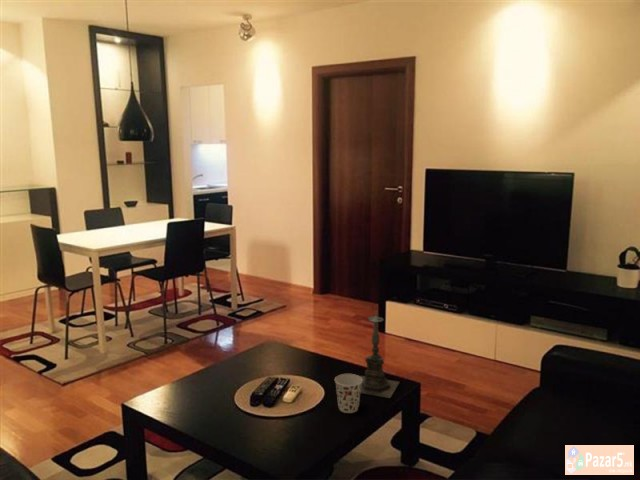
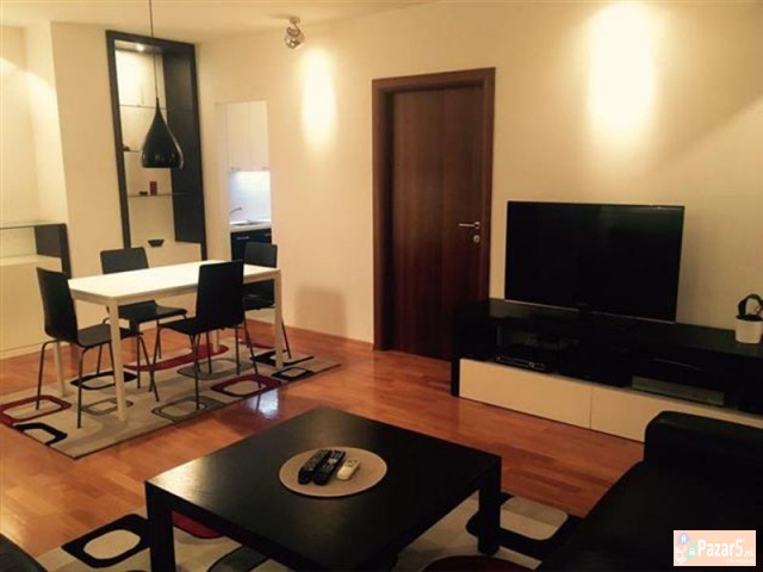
- candle holder [359,310,400,399]
- cup [334,373,363,414]
